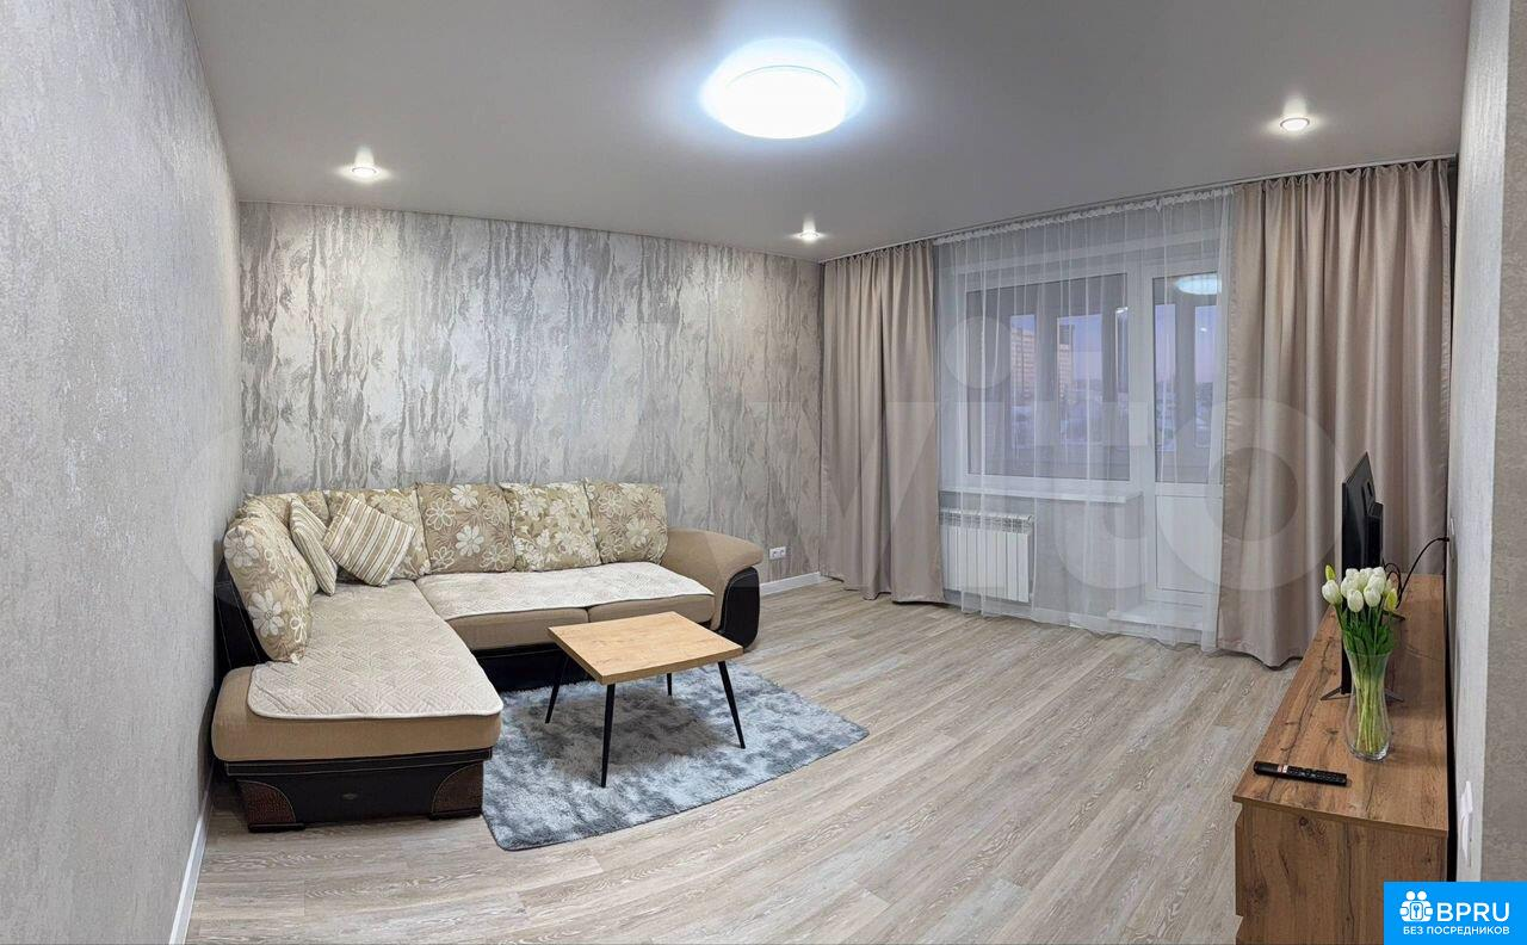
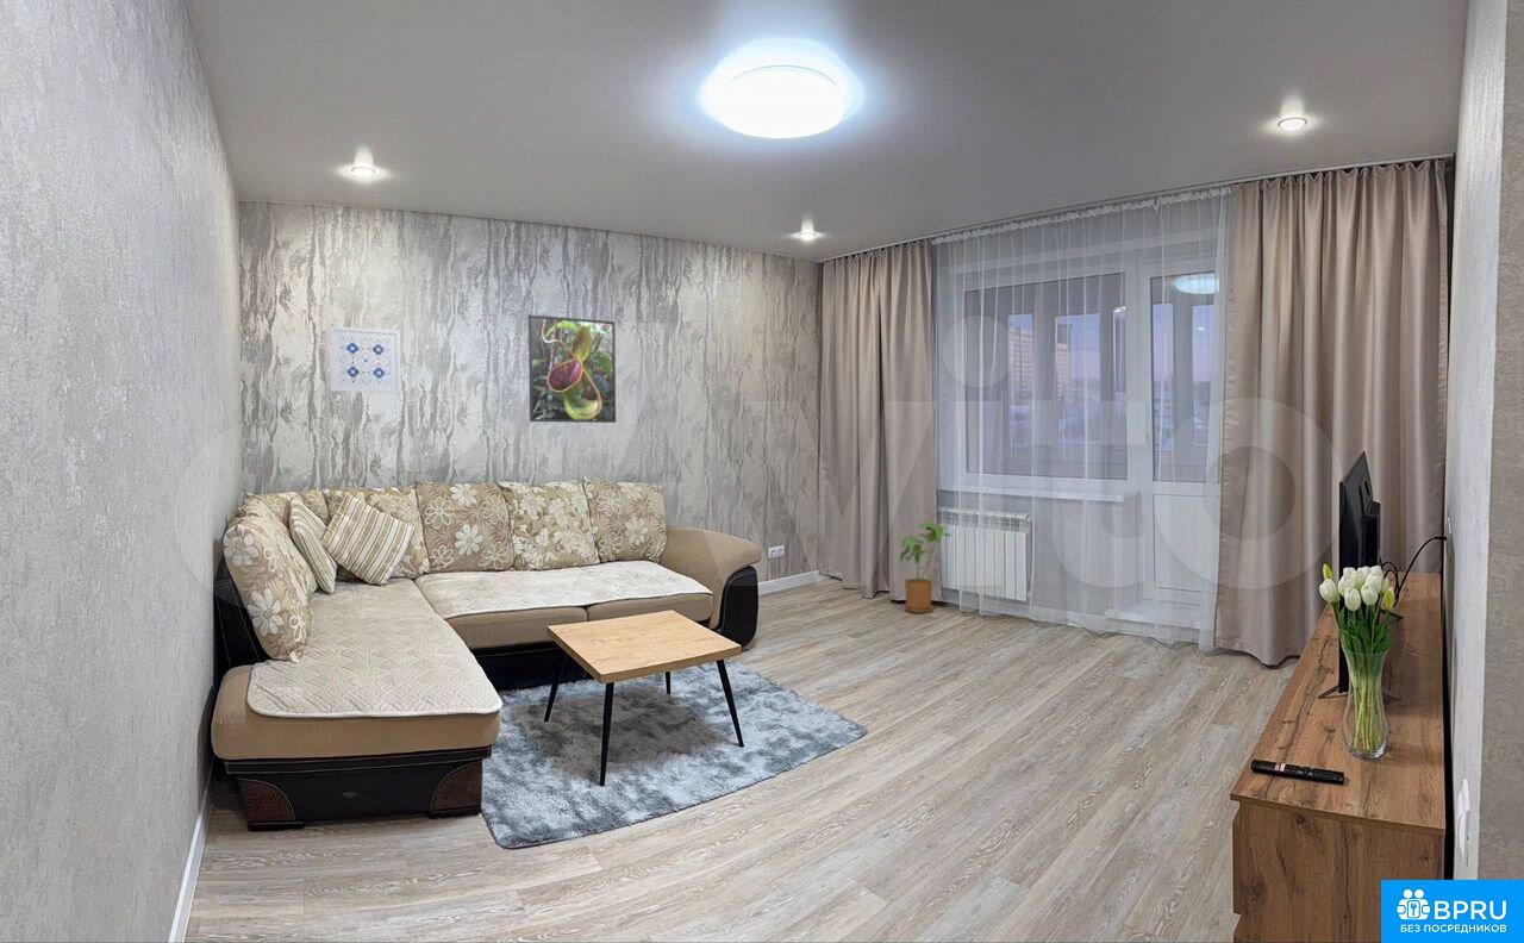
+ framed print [527,314,617,424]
+ house plant [899,522,952,614]
+ wall art [327,325,402,394]
